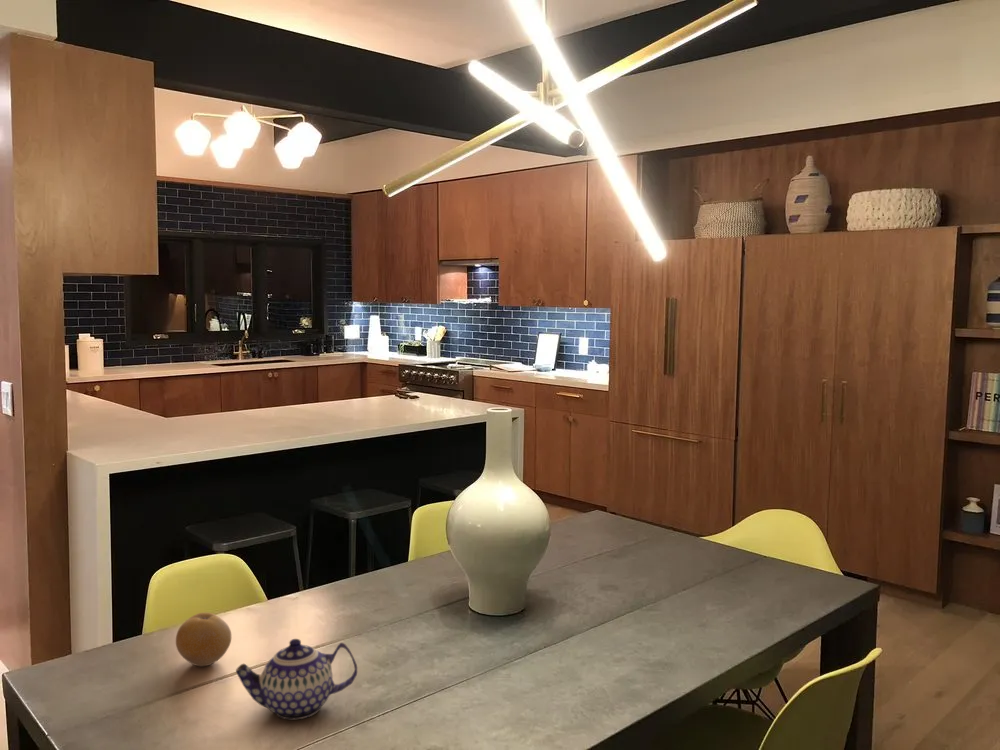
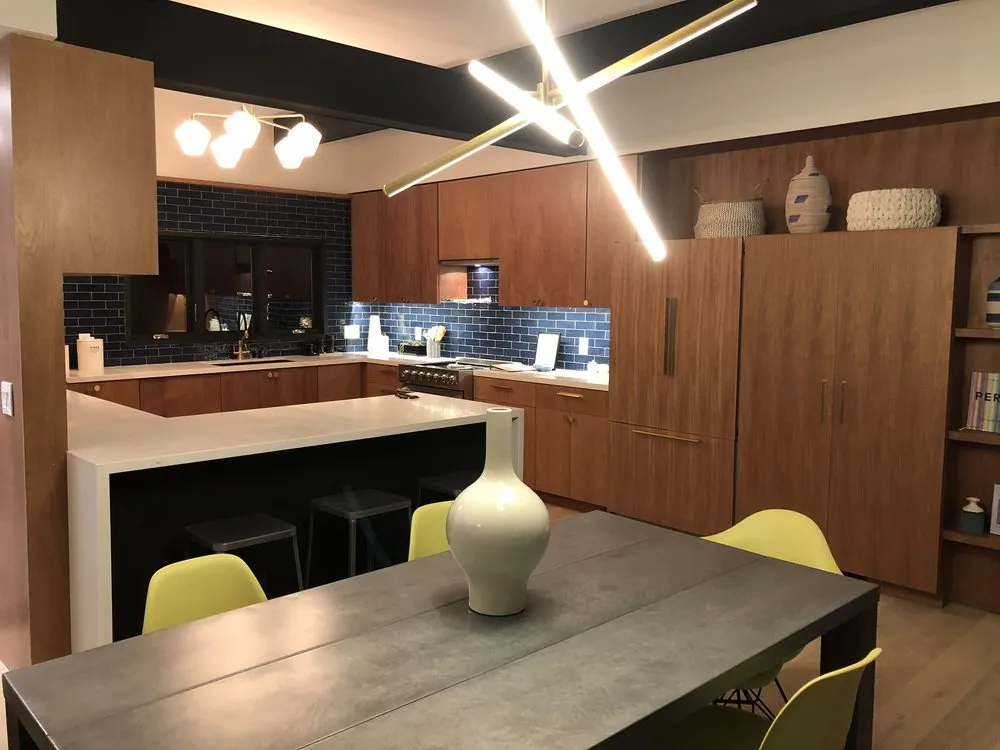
- fruit [175,612,232,667]
- teapot [235,638,358,720]
